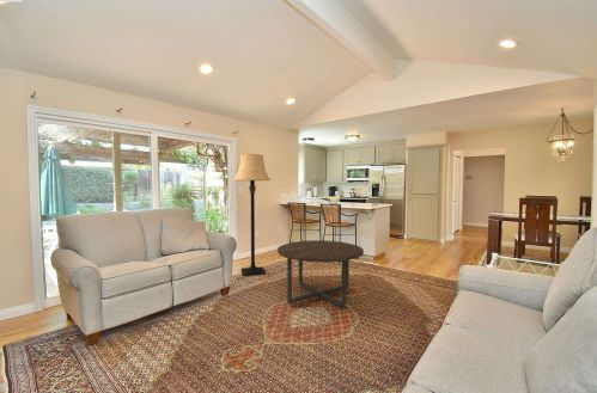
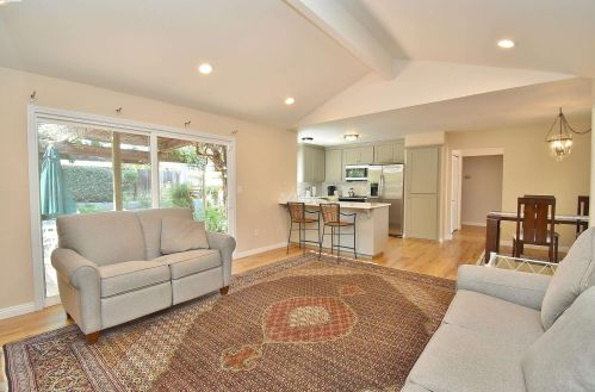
- coffee table [276,239,365,312]
- lamp [232,153,272,277]
